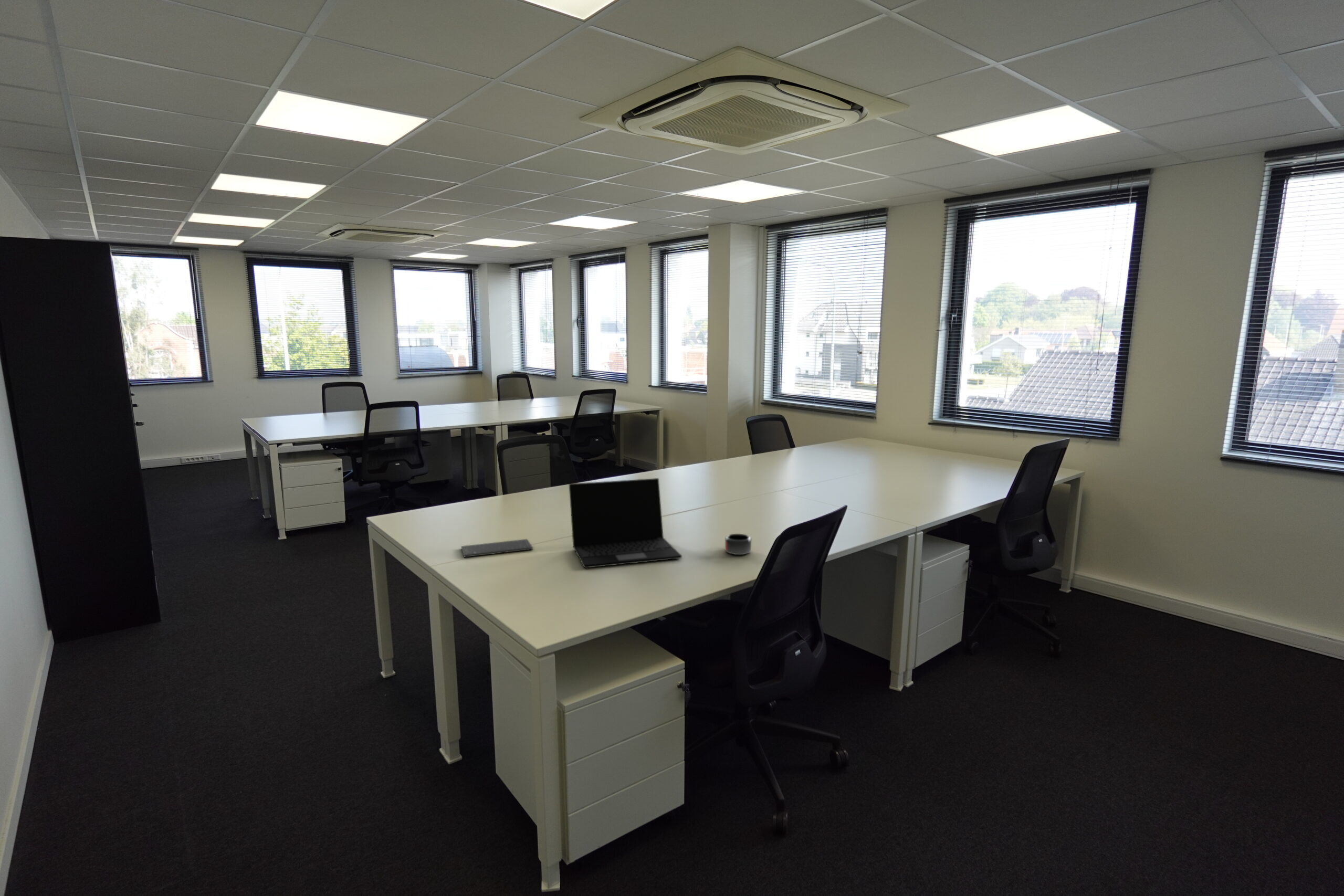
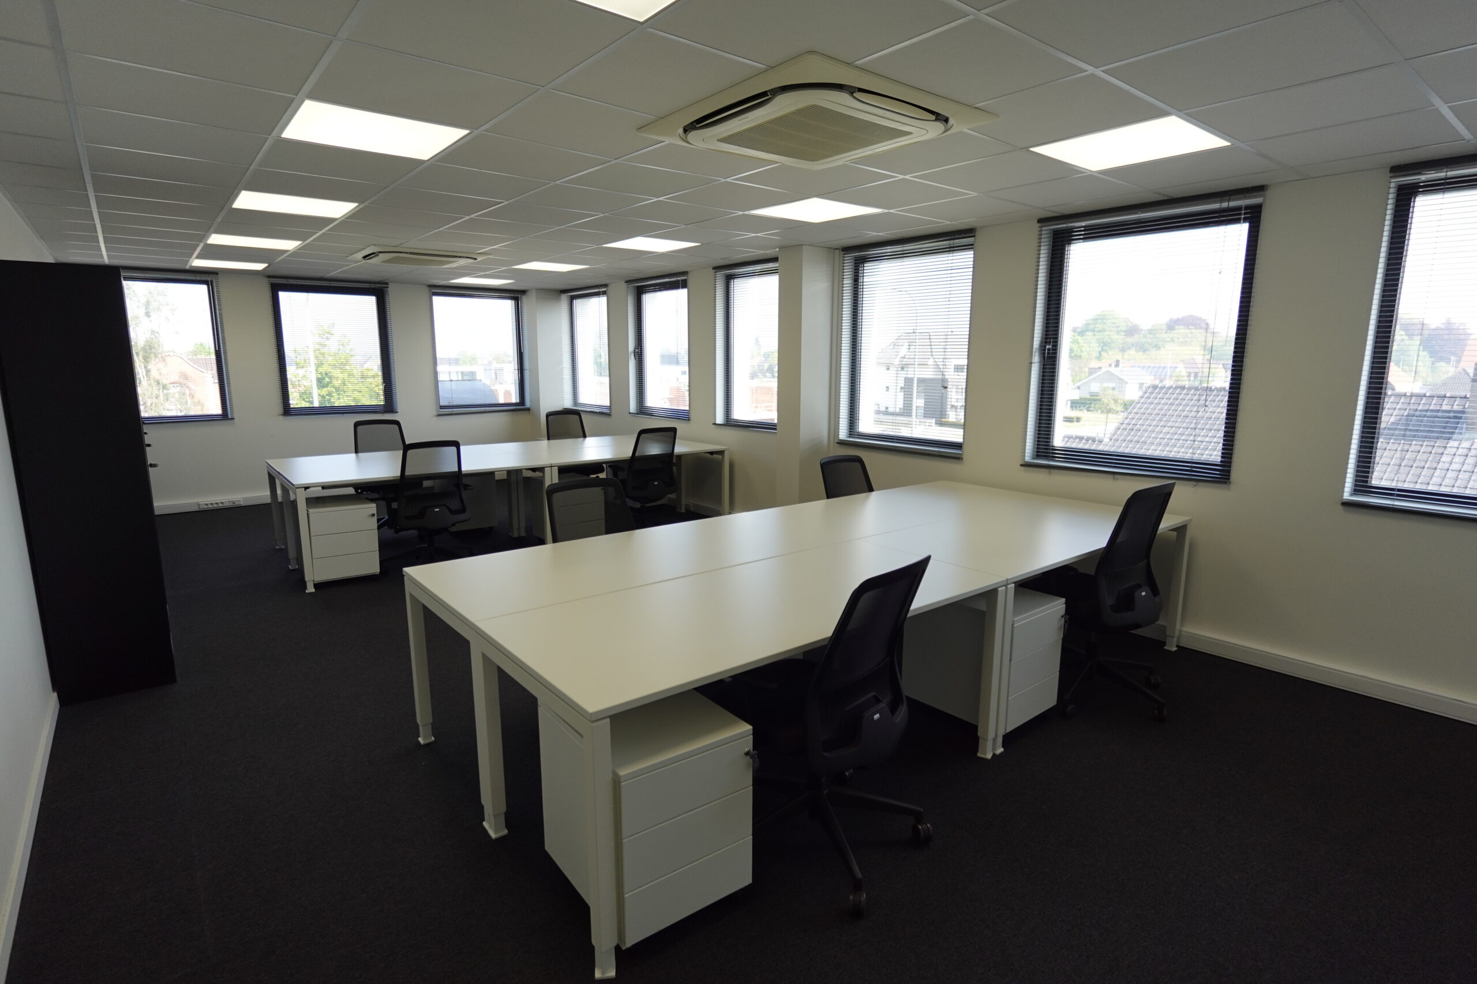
- mug [724,533,752,555]
- laptop [569,478,682,568]
- keyboard [460,539,533,558]
